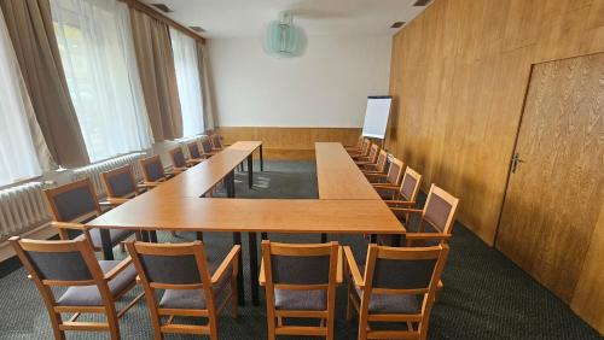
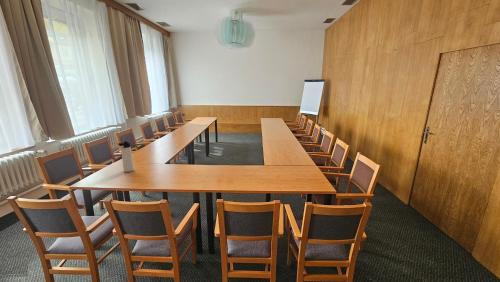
+ thermos bottle [117,140,135,173]
